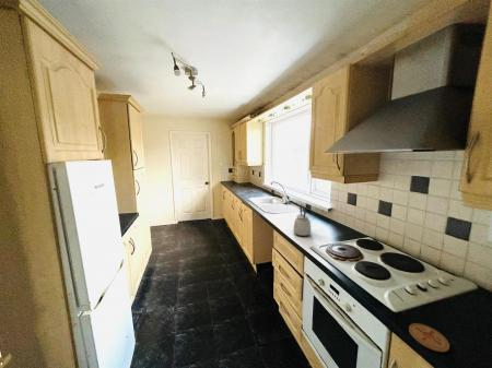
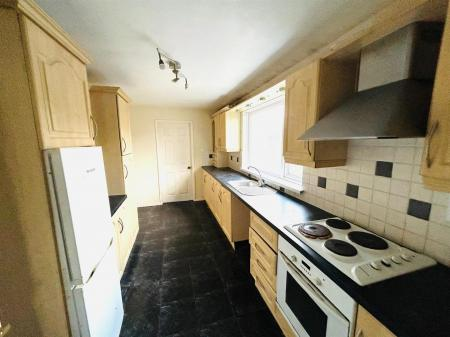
- coaster [408,322,450,353]
- kettle [292,204,312,237]
